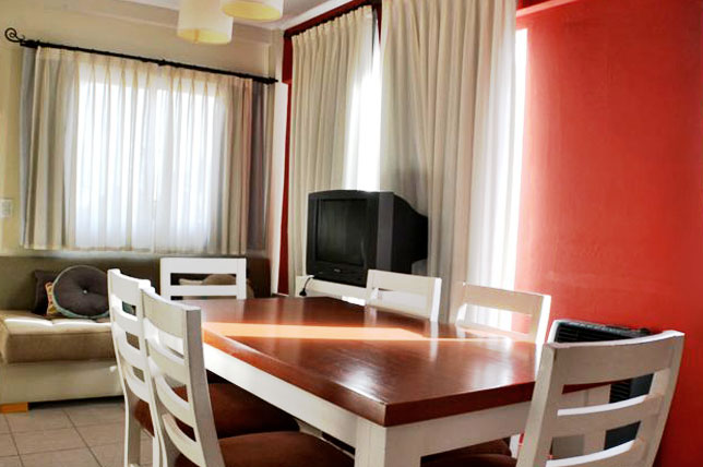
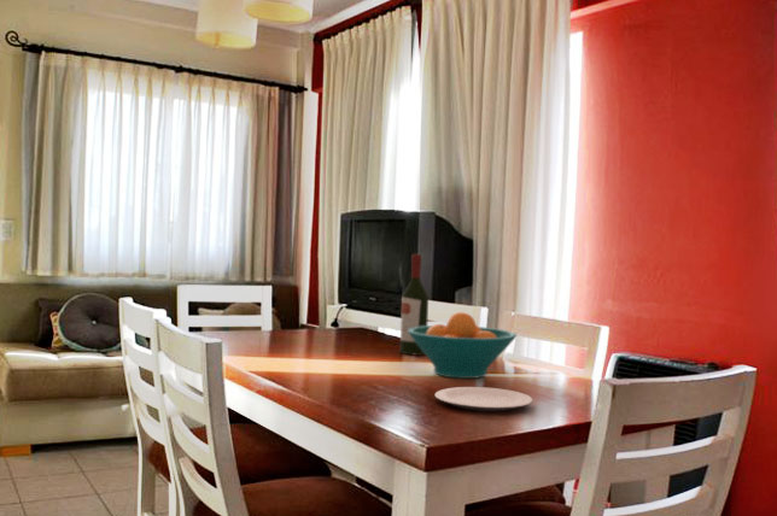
+ fruit bowl [408,311,518,380]
+ wine bottle [399,253,430,356]
+ plate [433,386,534,412]
